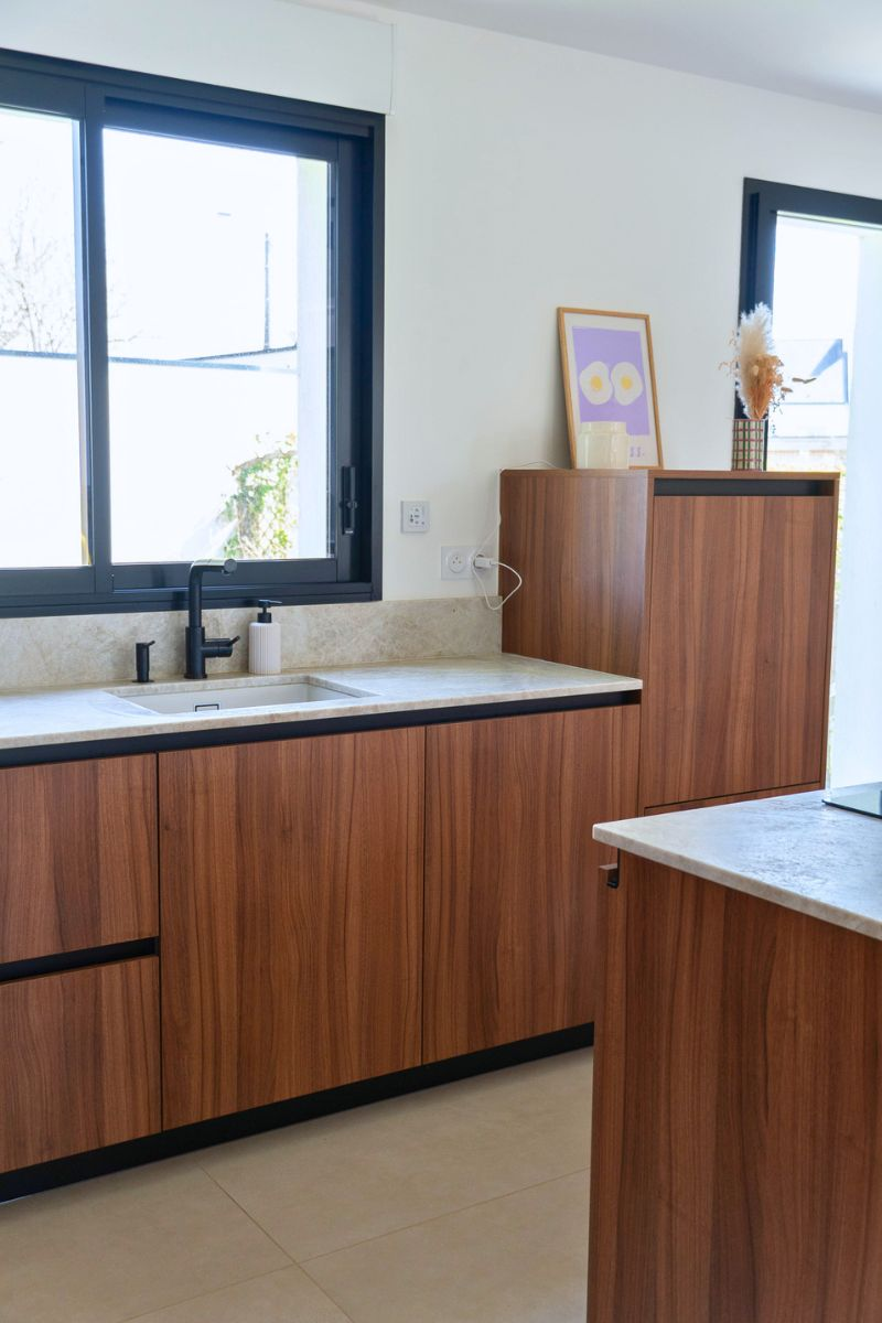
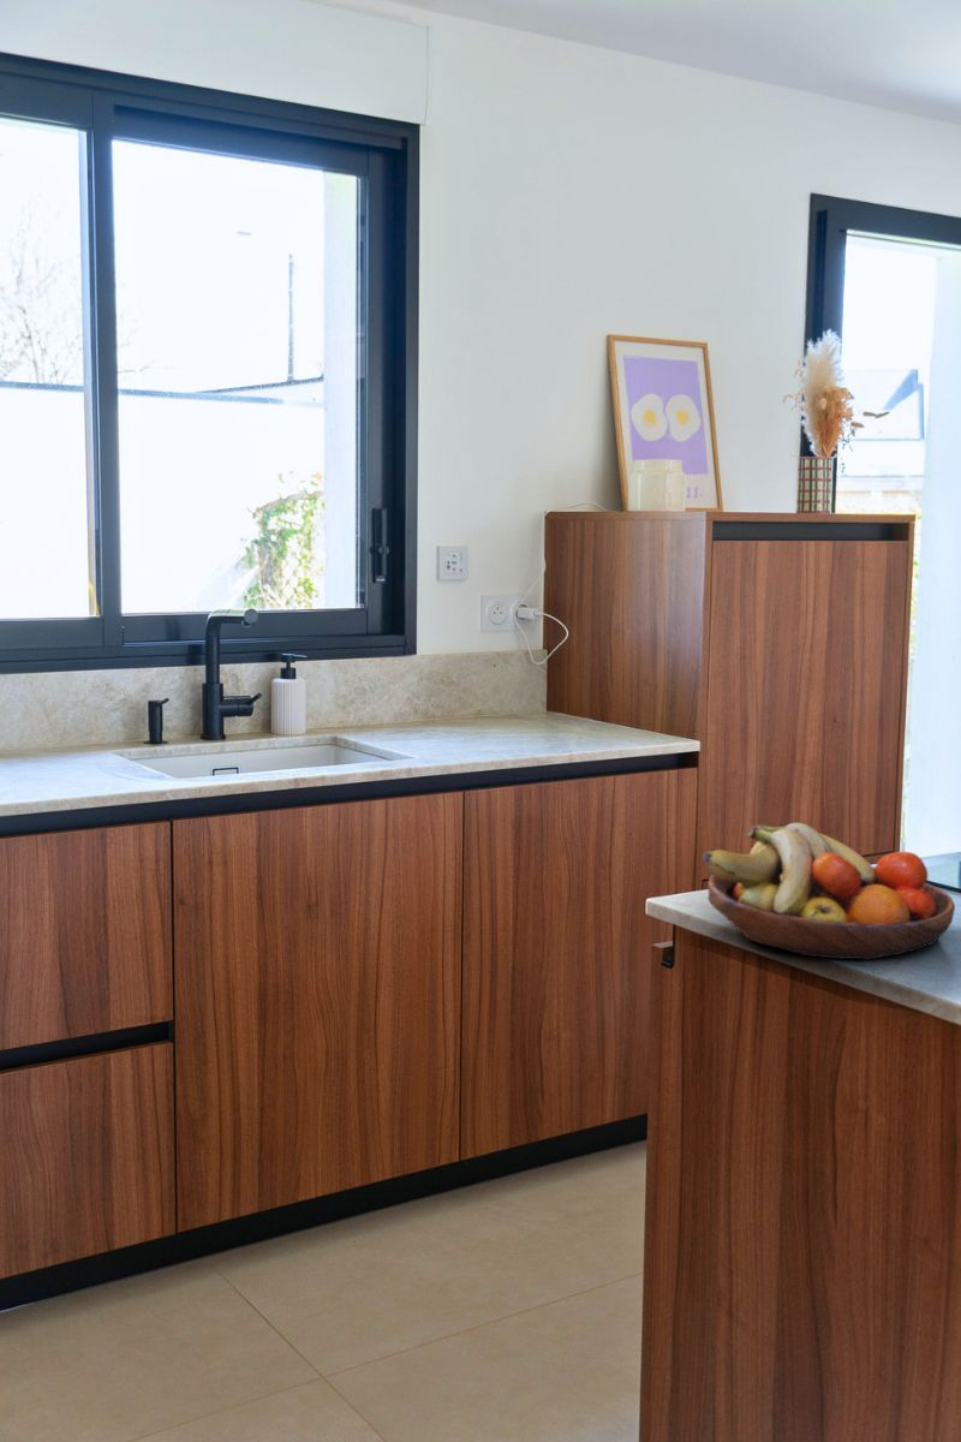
+ fruit bowl [702,822,956,961]
